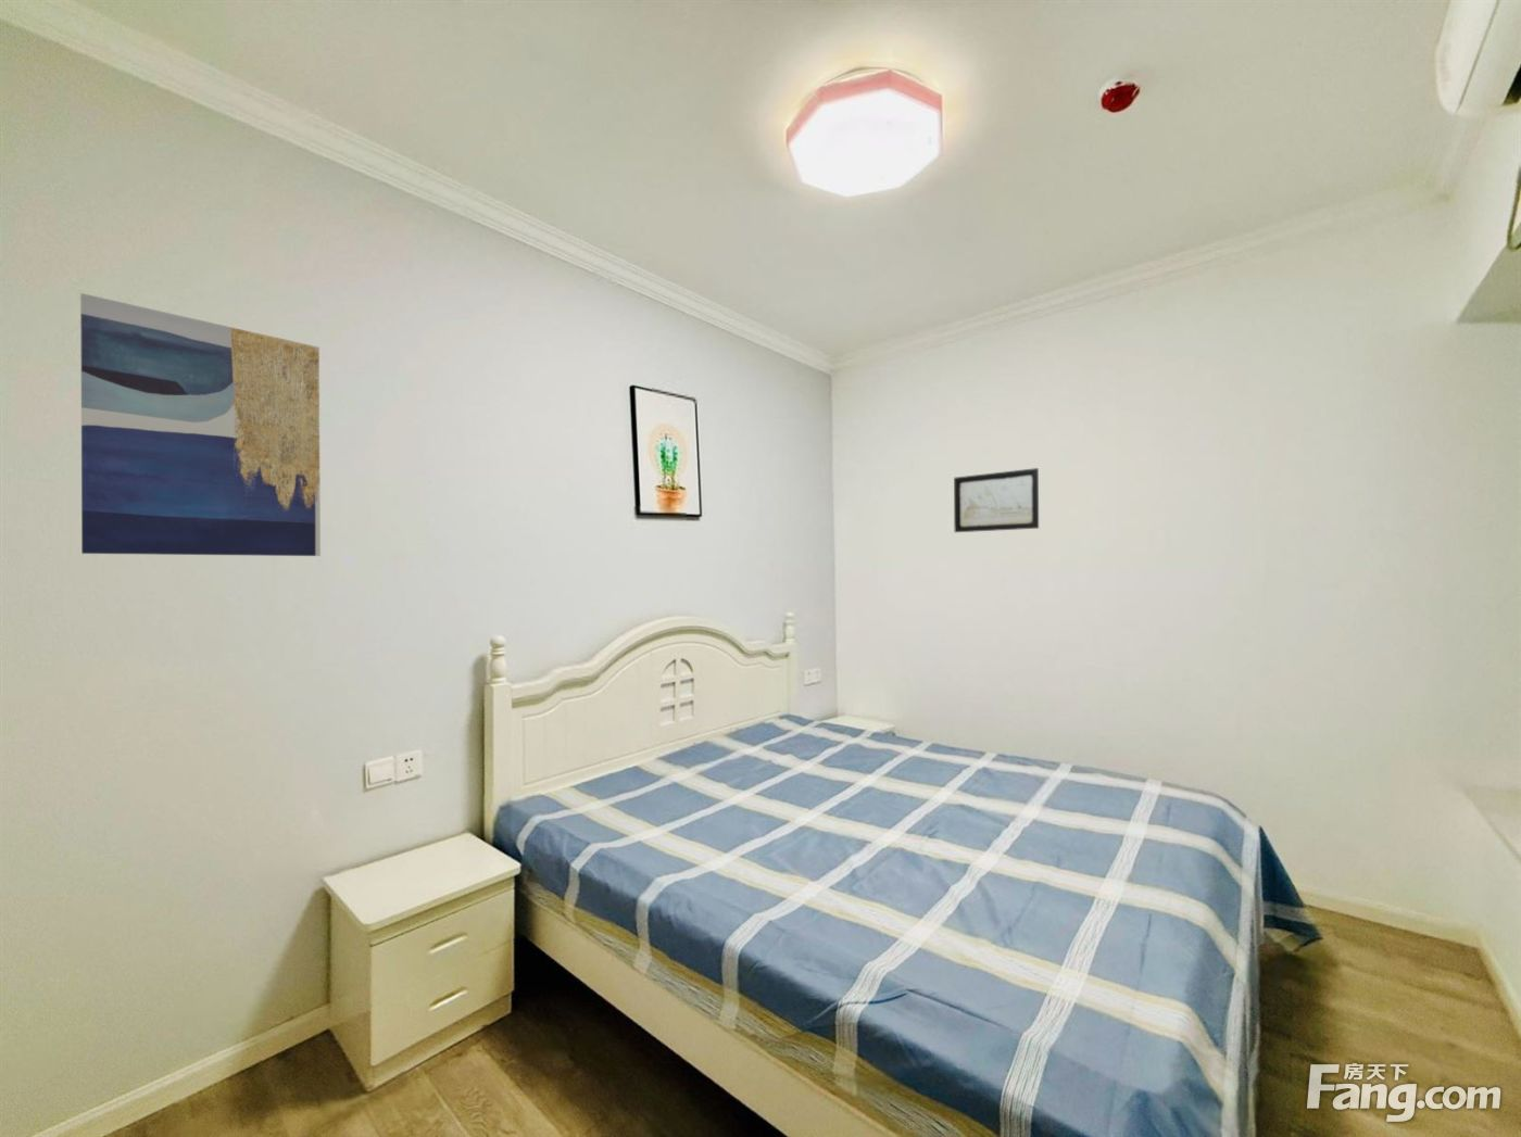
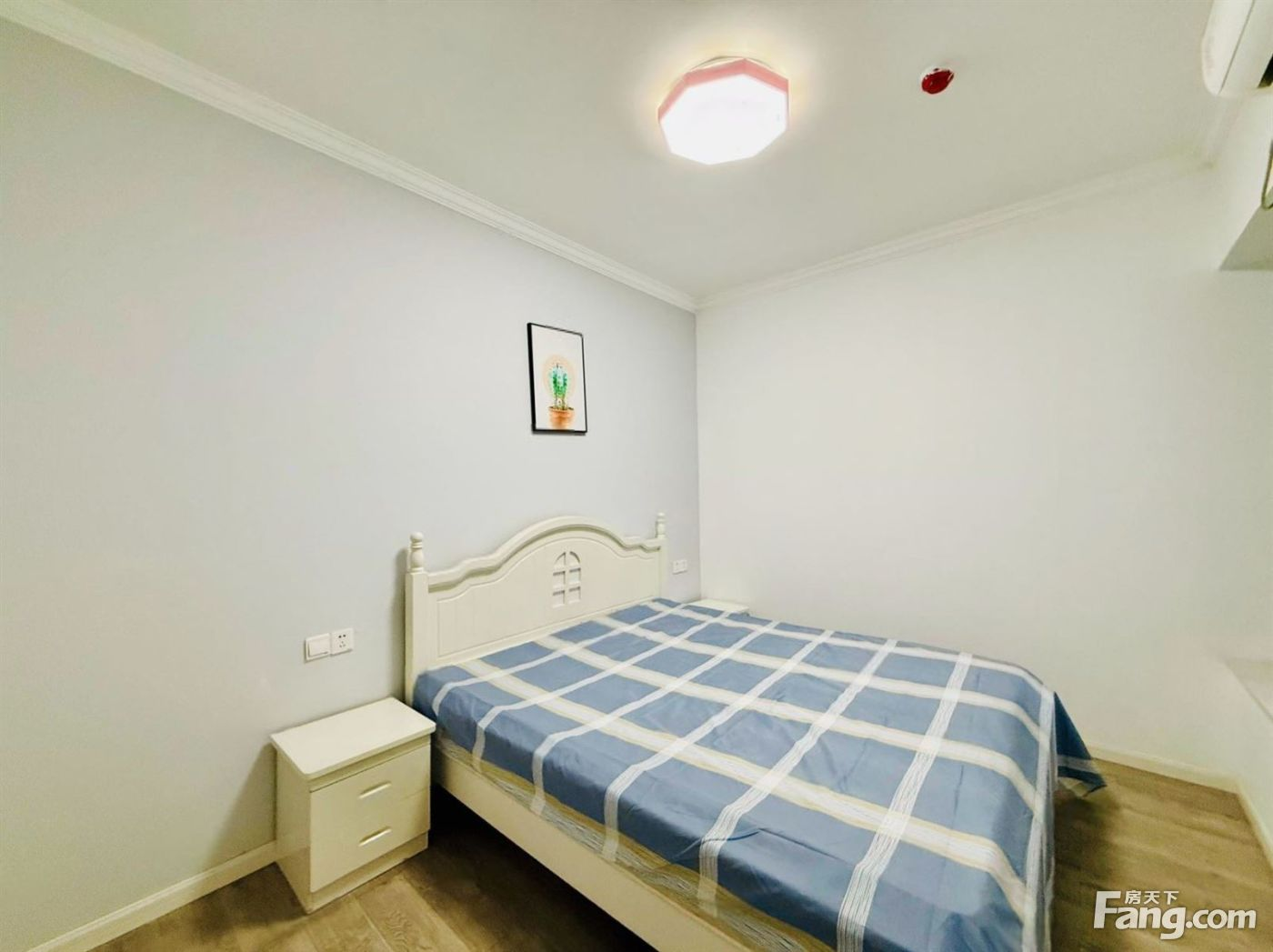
- wall art [952,467,1039,533]
- wall art [79,293,321,557]
